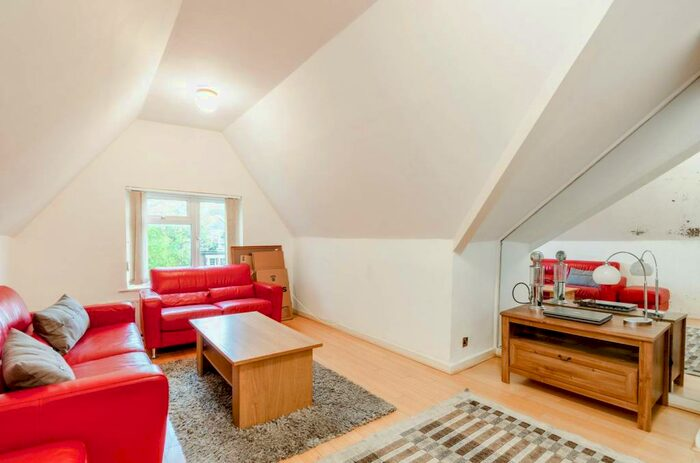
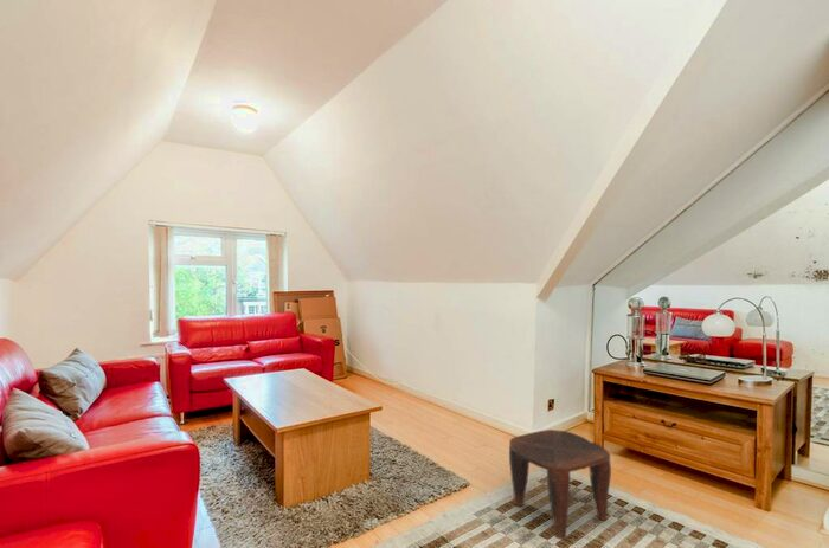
+ stool [508,428,612,541]
